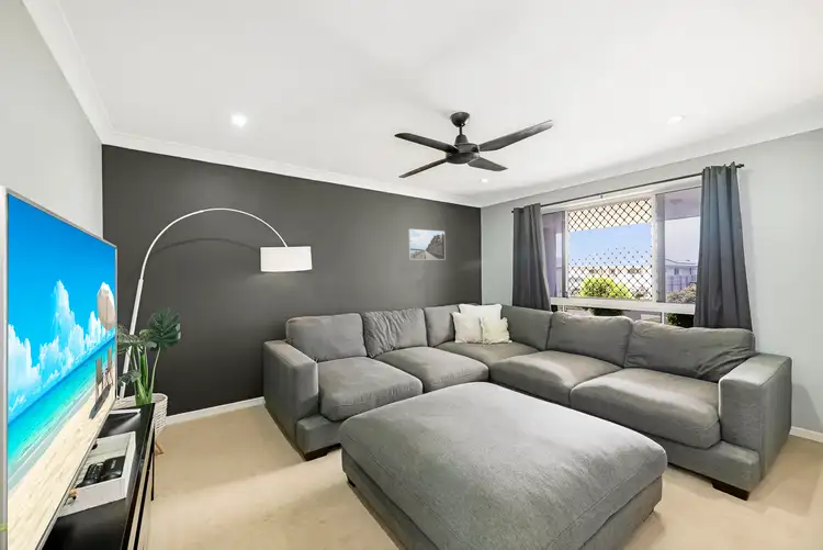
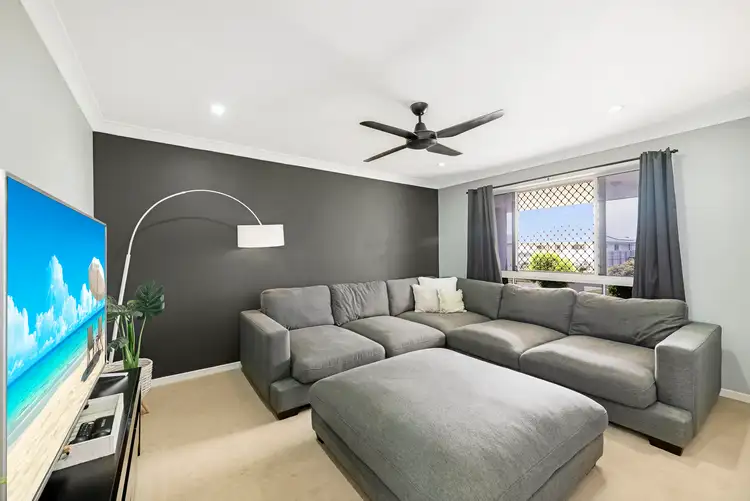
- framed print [407,228,447,261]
